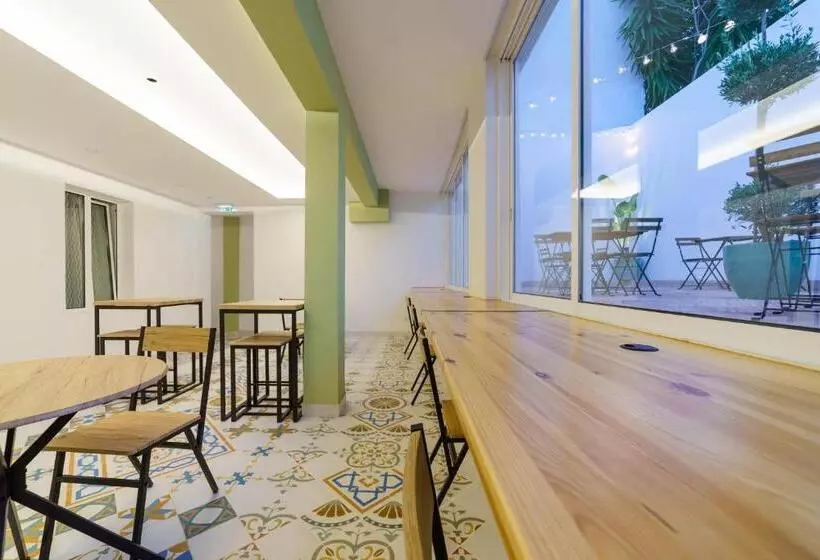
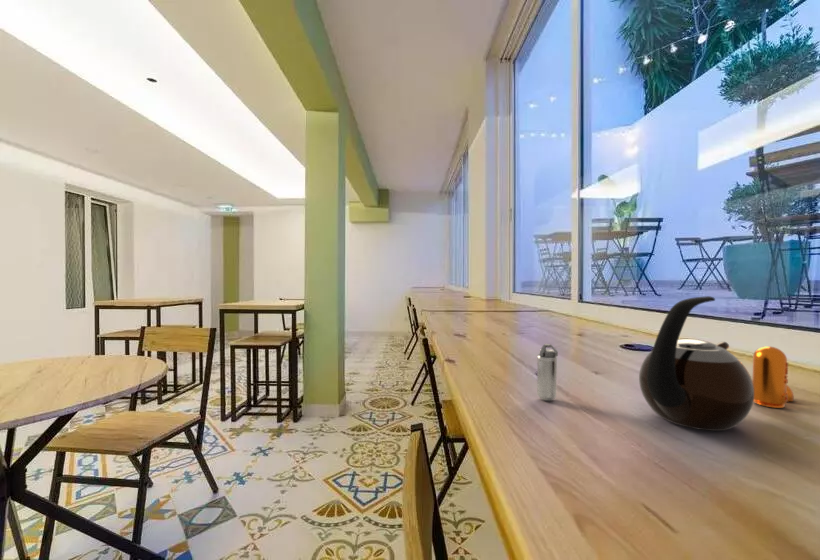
+ teapot [638,295,754,432]
+ shaker [536,343,559,402]
+ pepper shaker [751,345,795,409]
